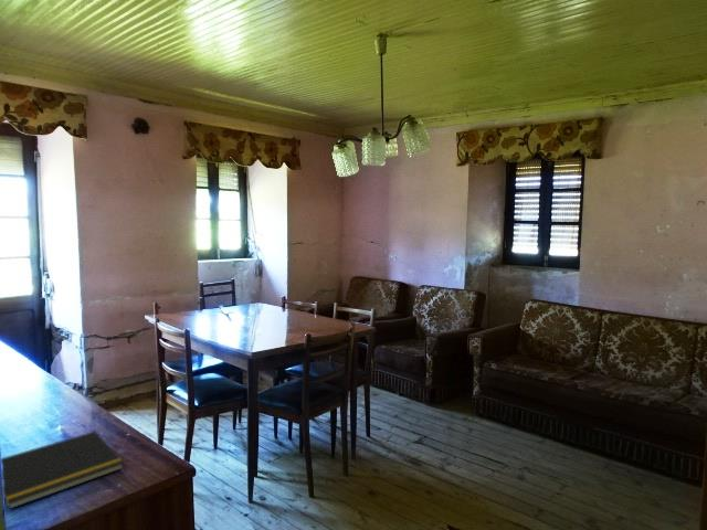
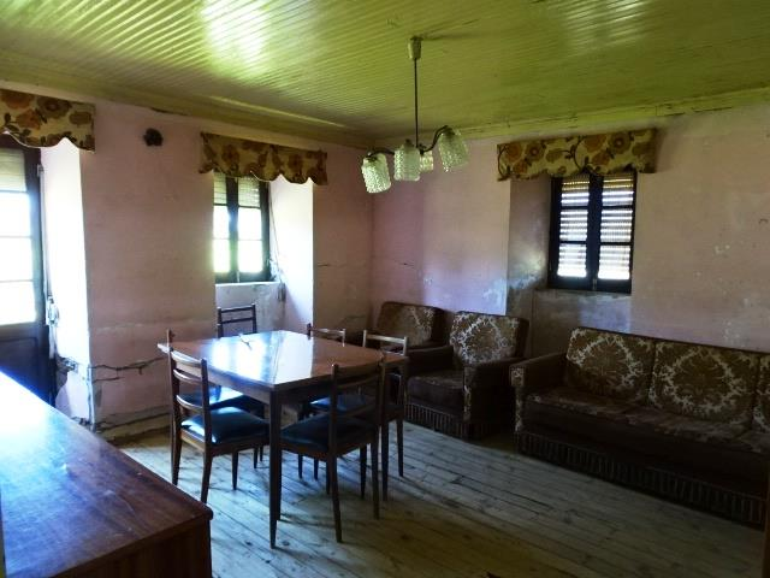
- notepad [0,431,125,510]
